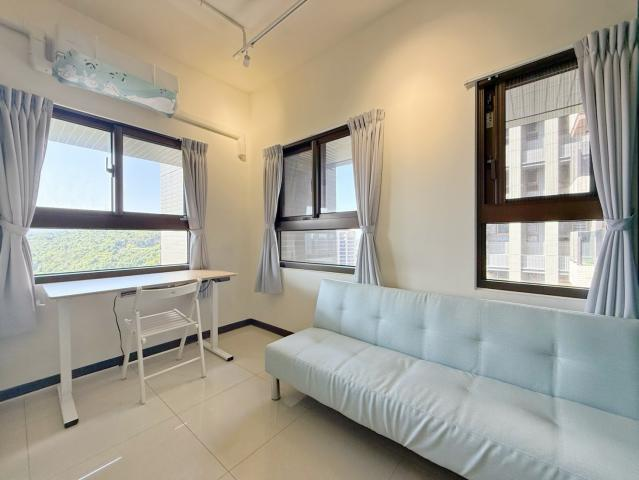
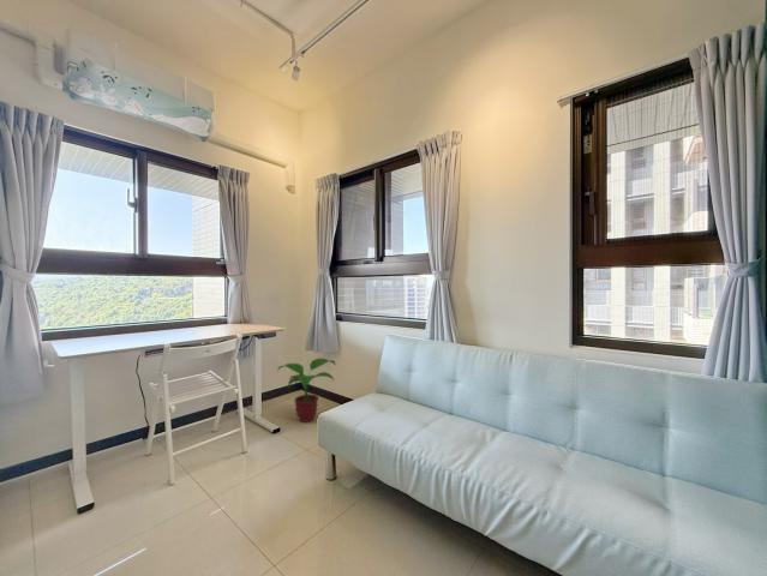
+ potted plant [276,358,336,424]
